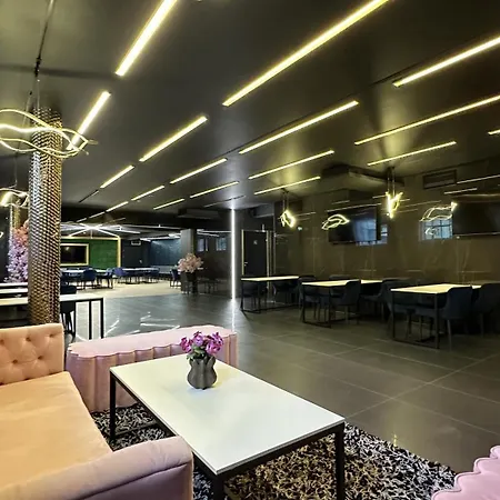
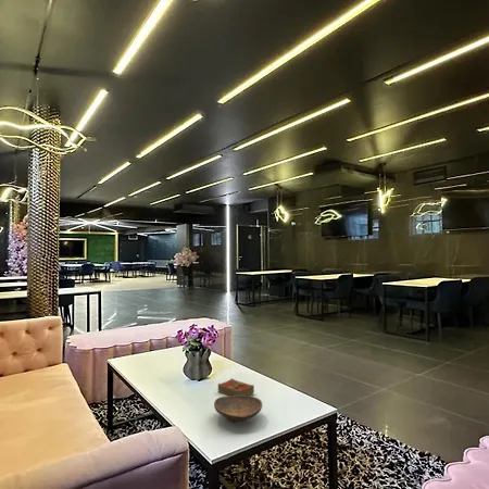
+ book [216,377,255,397]
+ decorative bowl [213,396,263,424]
